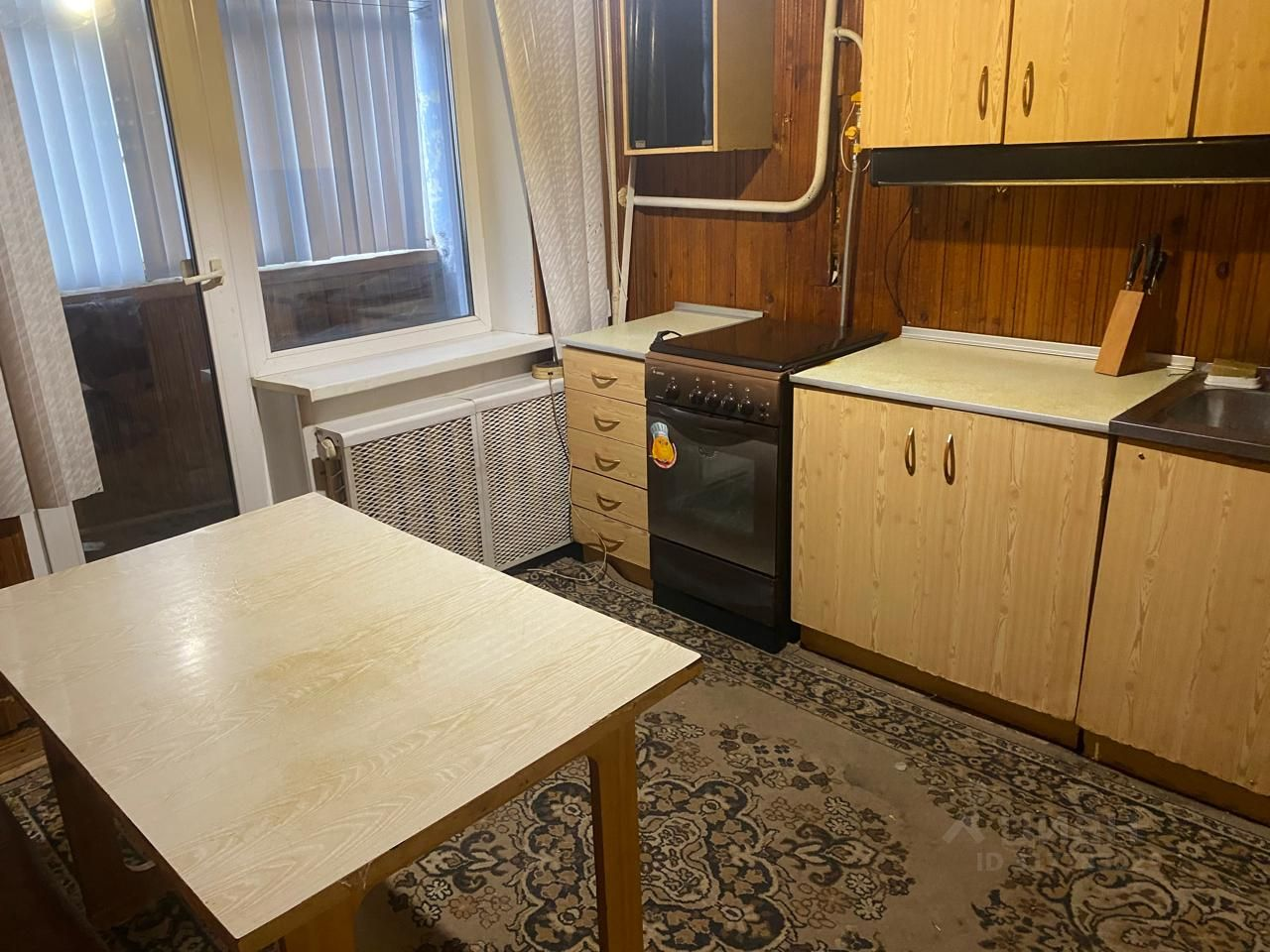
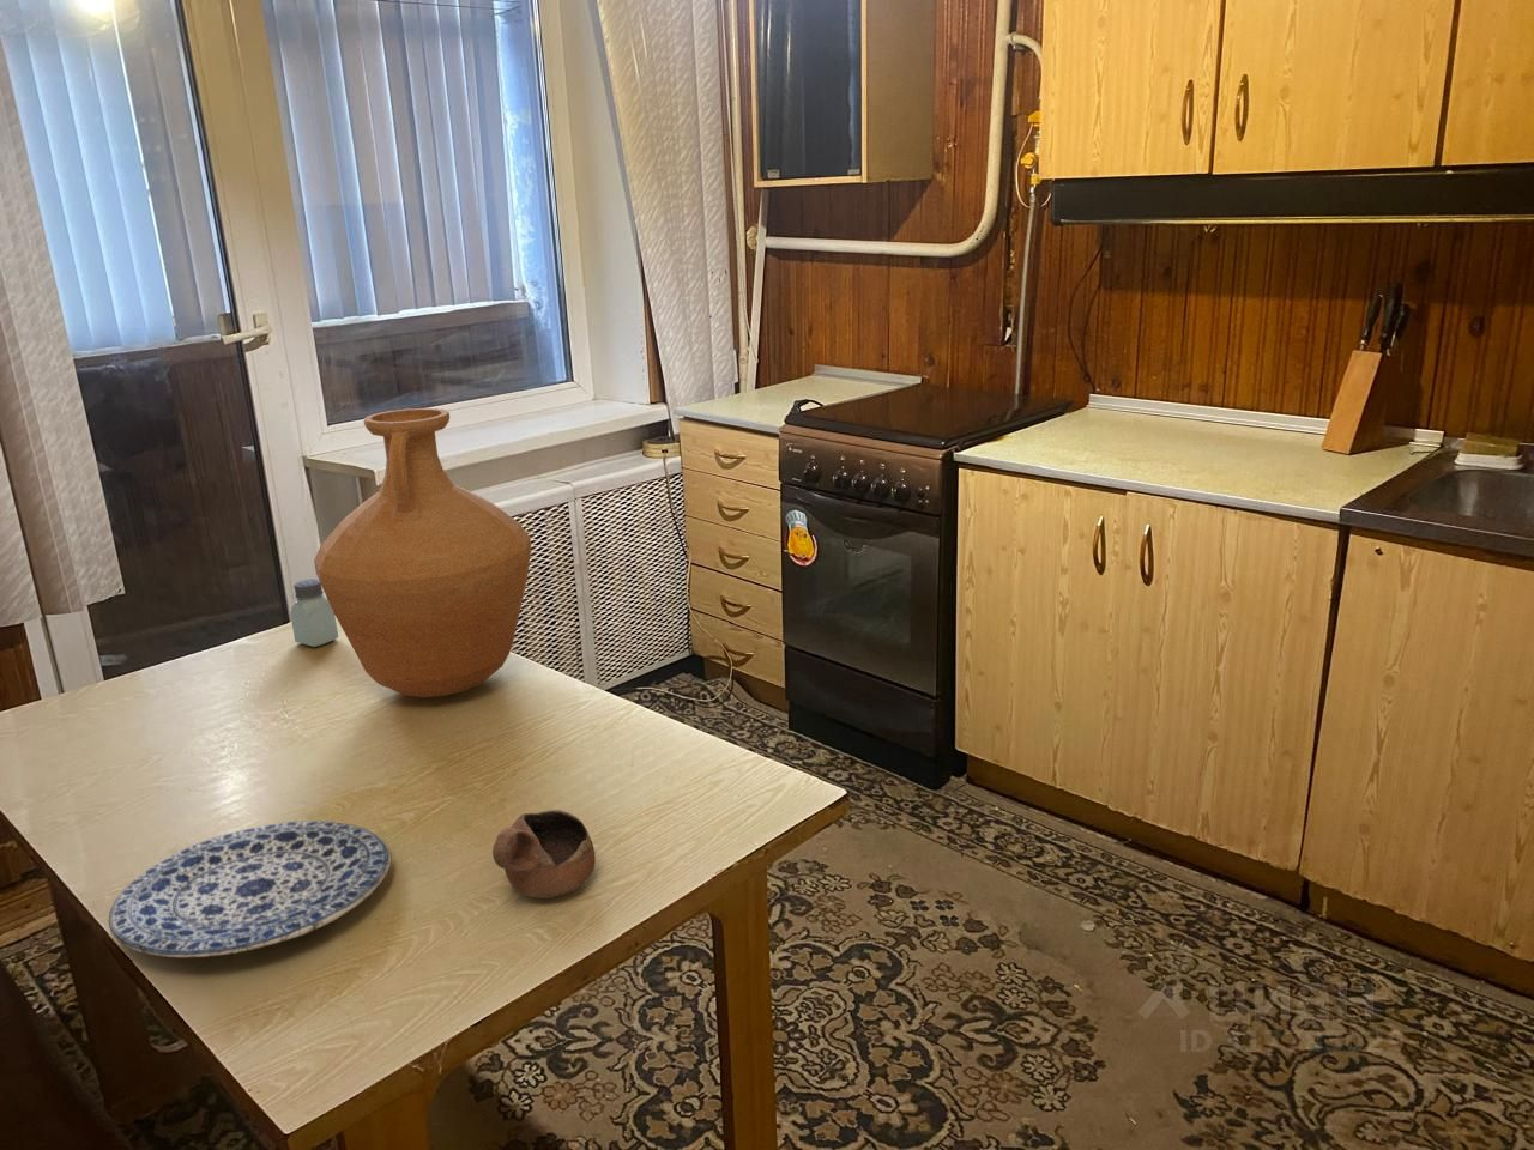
+ plate [108,819,391,958]
+ vase [313,407,533,698]
+ cup [492,808,597,900]
+ saltshaker [289,577,339,647]
